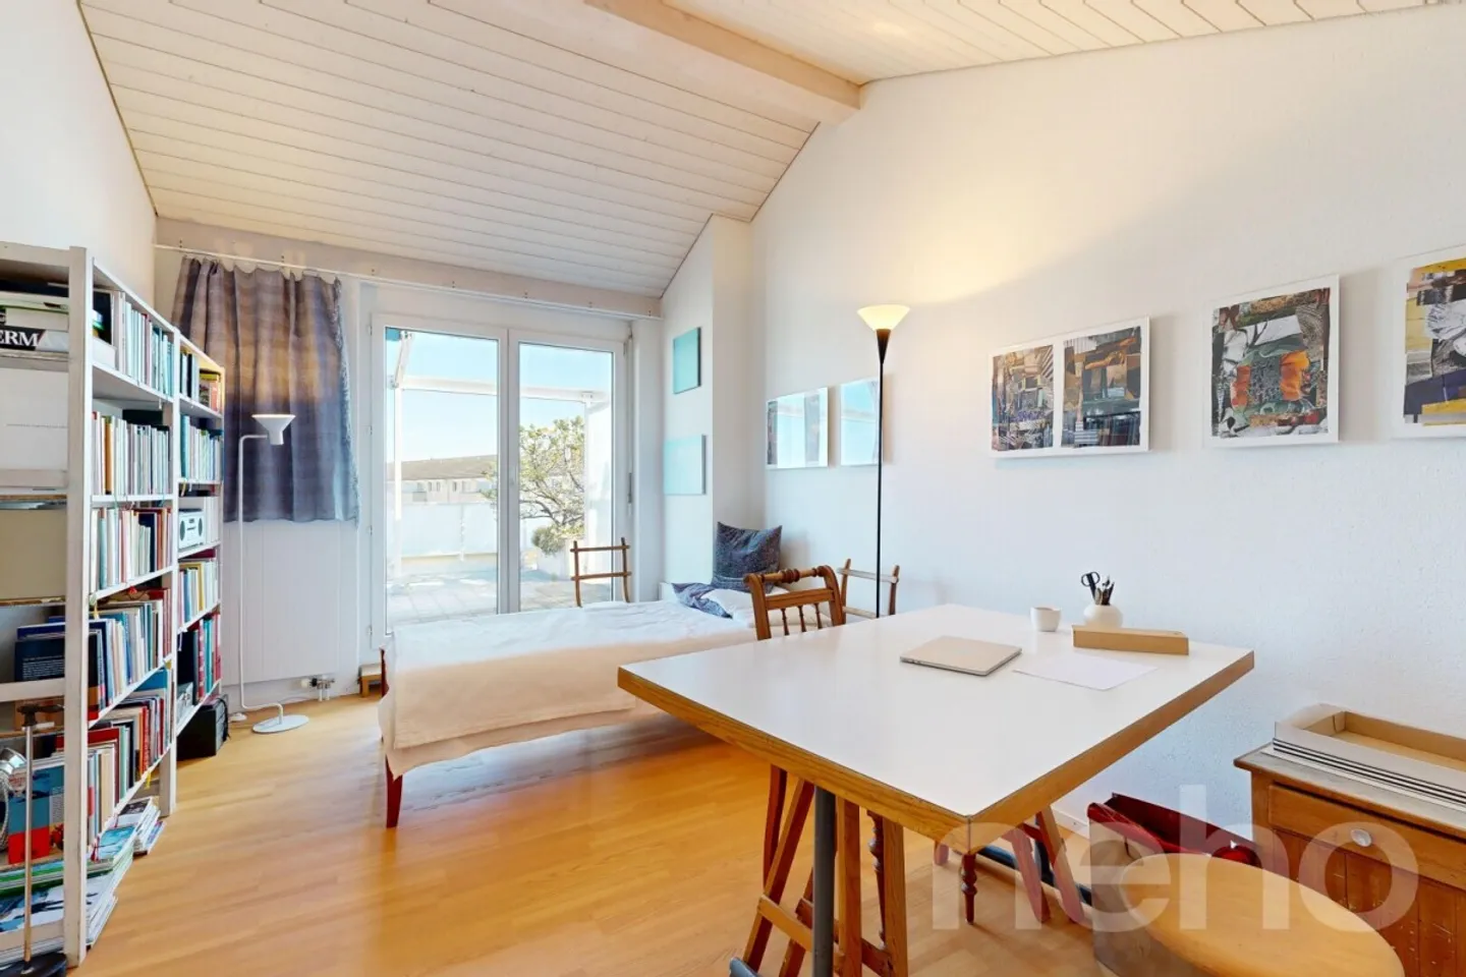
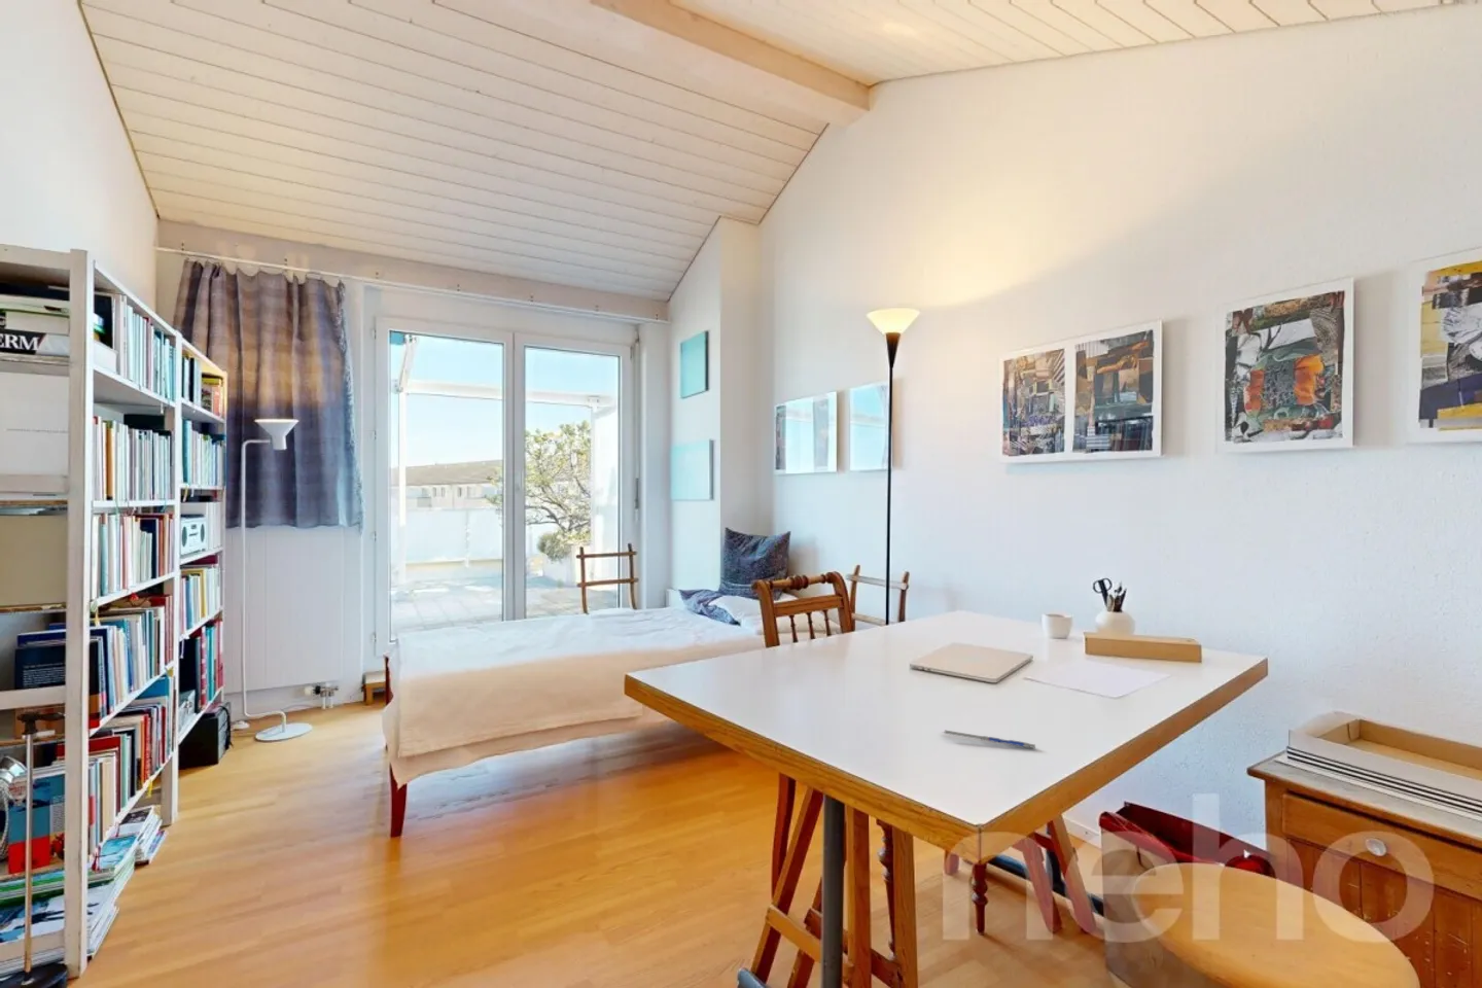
+ pen [941,730,1037,750]
